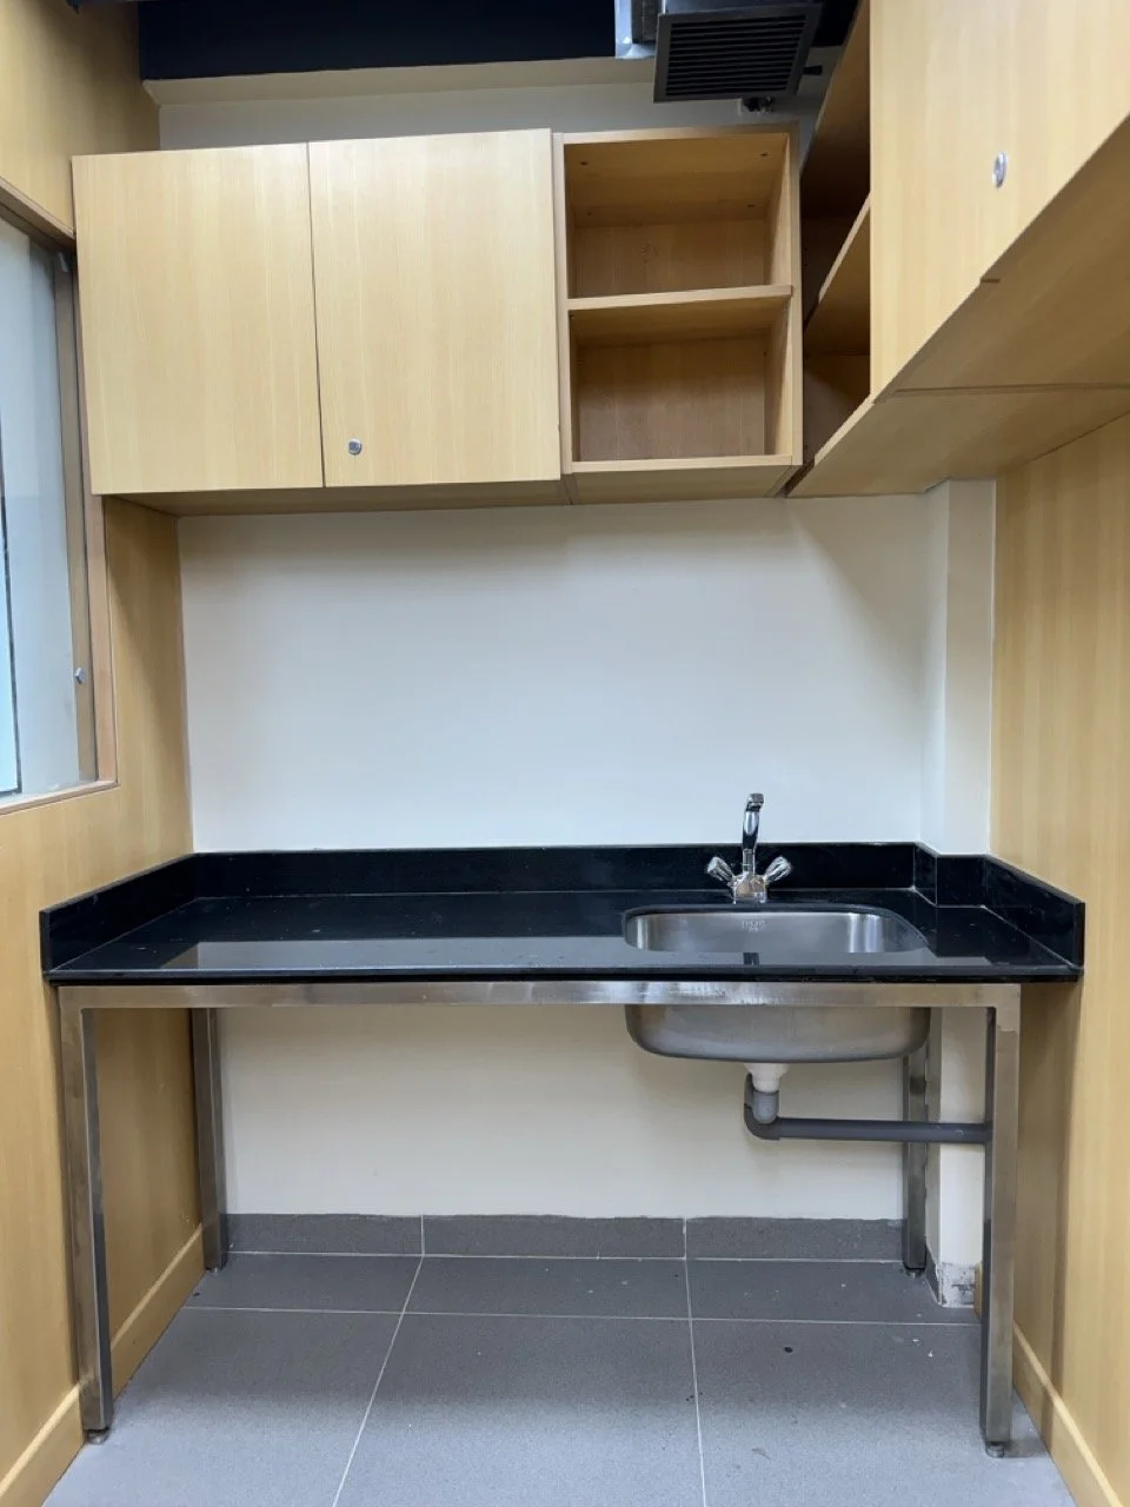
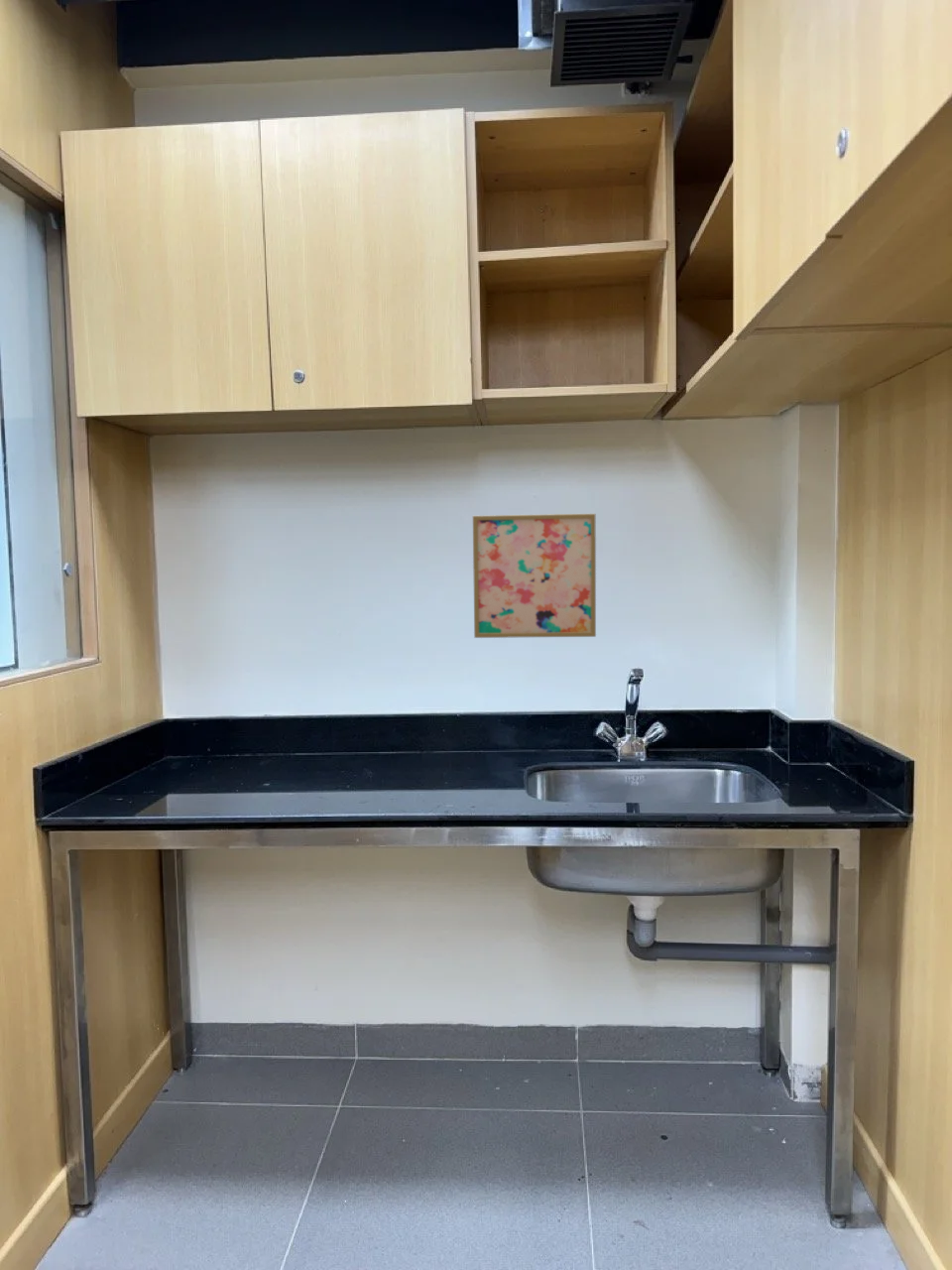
+ wall art [472,513,597,639]
